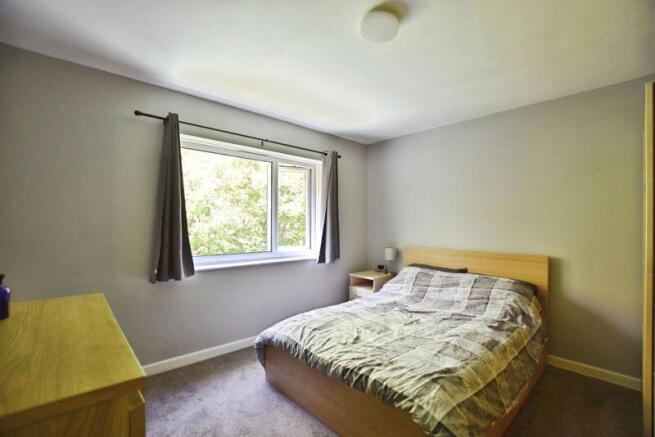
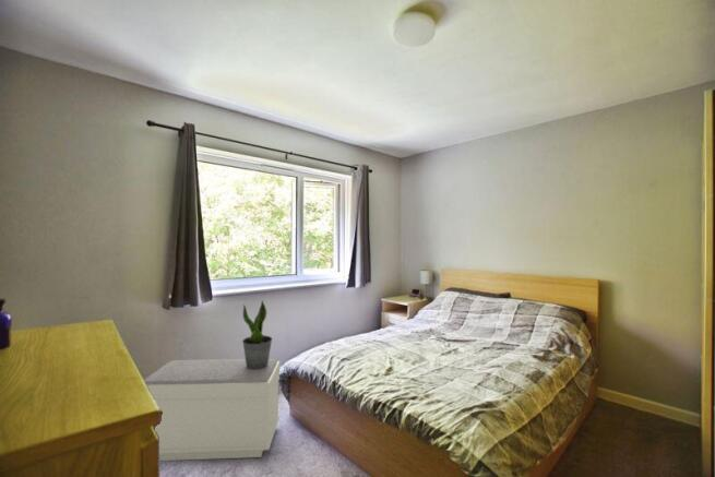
+ potted plant [241,299,274,370]
+ bench [143,358,281,462]
